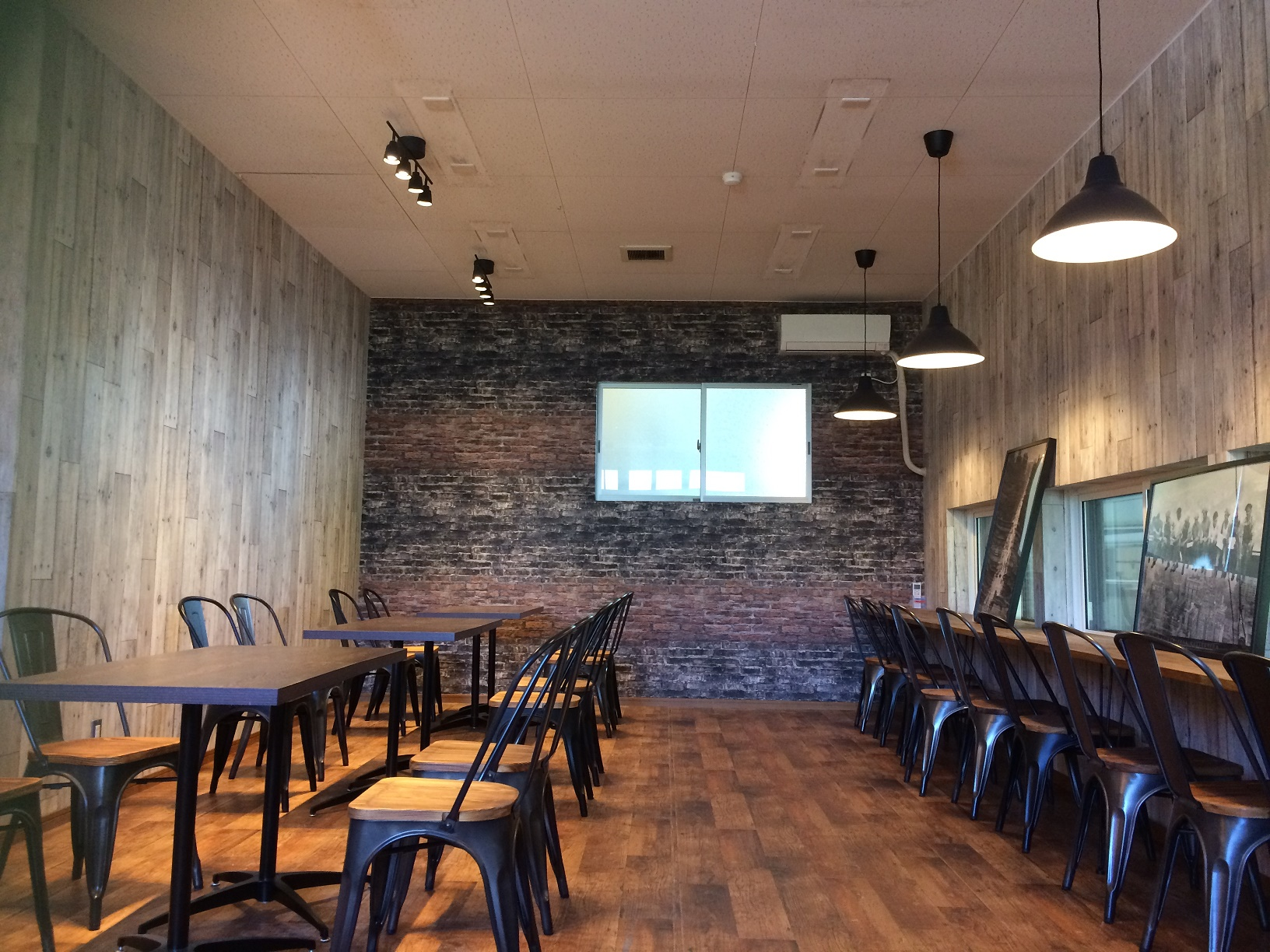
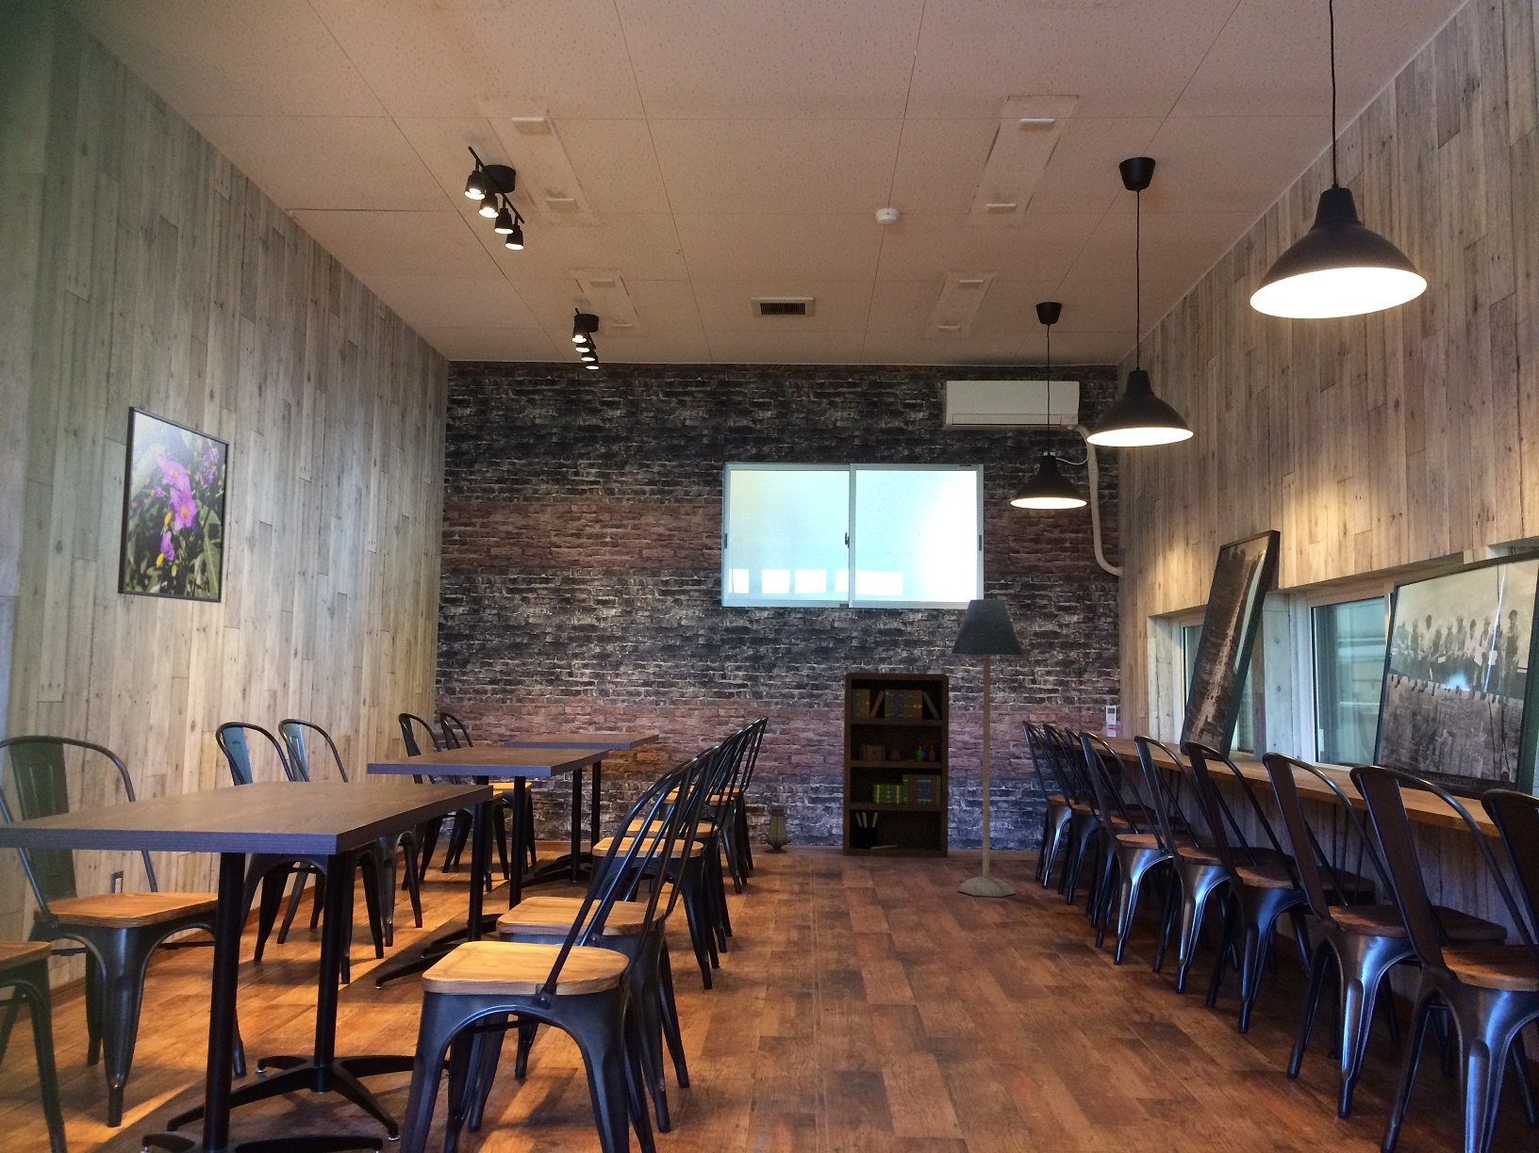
+ floor lamp [950,598,1023,897]
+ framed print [116,405,230,604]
+ bookcase [841,672,950,859]
+ lantern [763,805,793,854]
